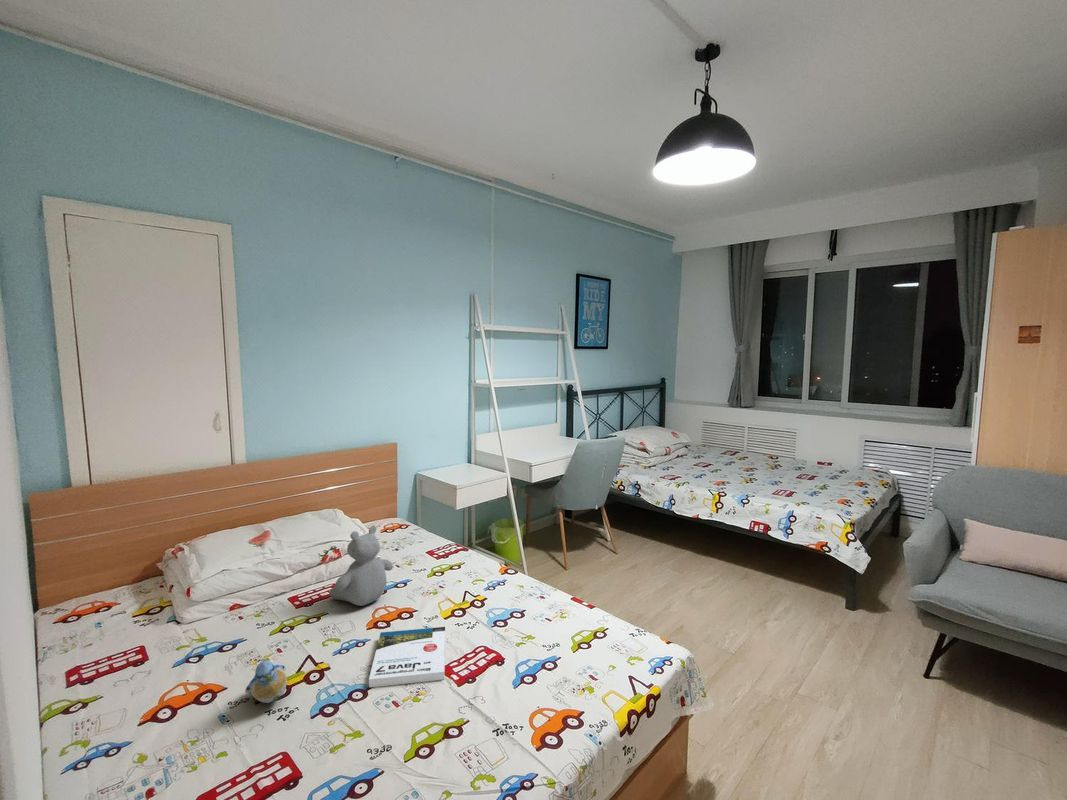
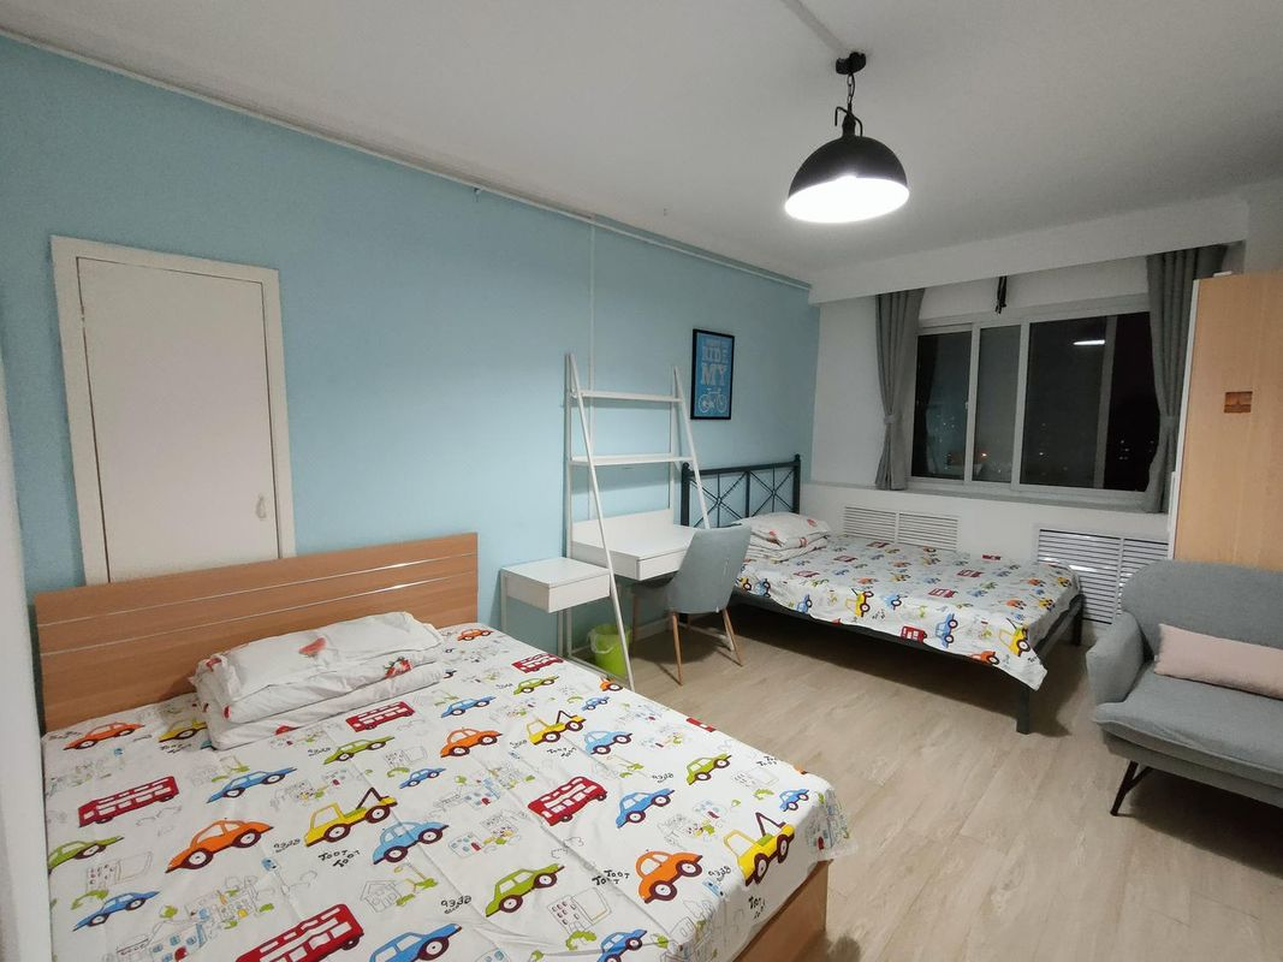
- teddy bear [329,524,394,607]
- book [368,626,446,688]
- plush toy [244,660,288,704]
